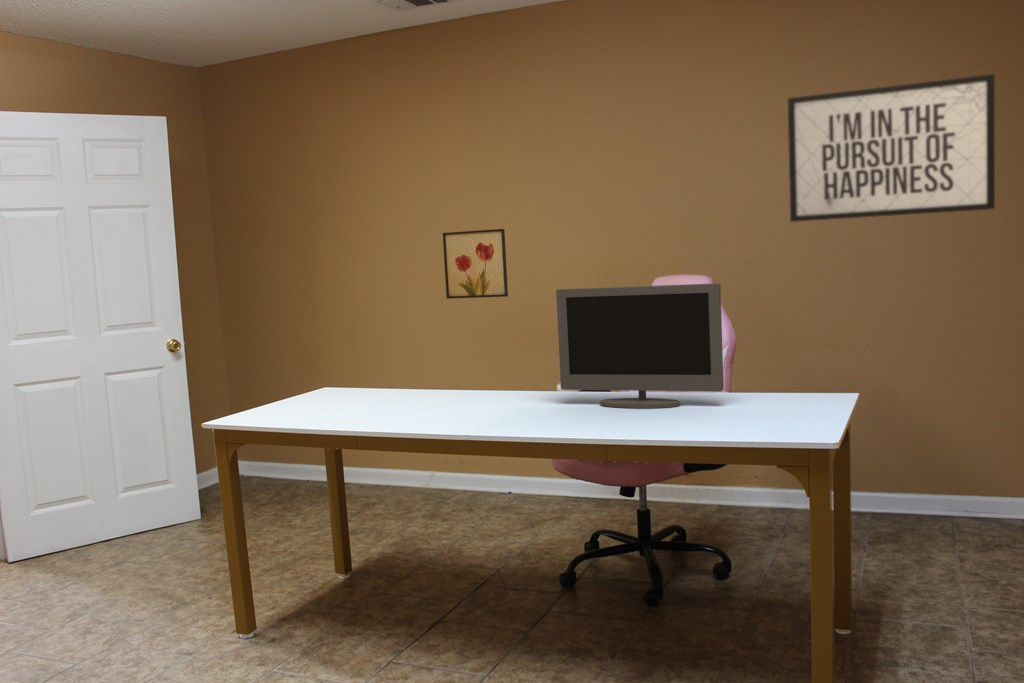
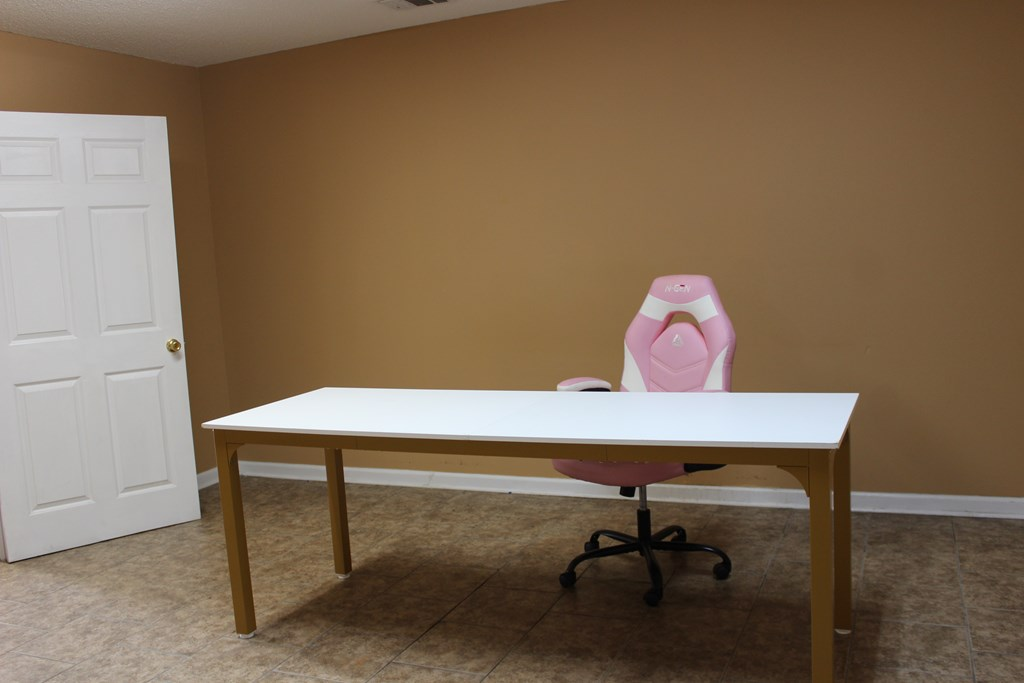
- monitor [555,282,725,409]
- mirror [787,73,996,223]
- wall art [442,228,509,300]
